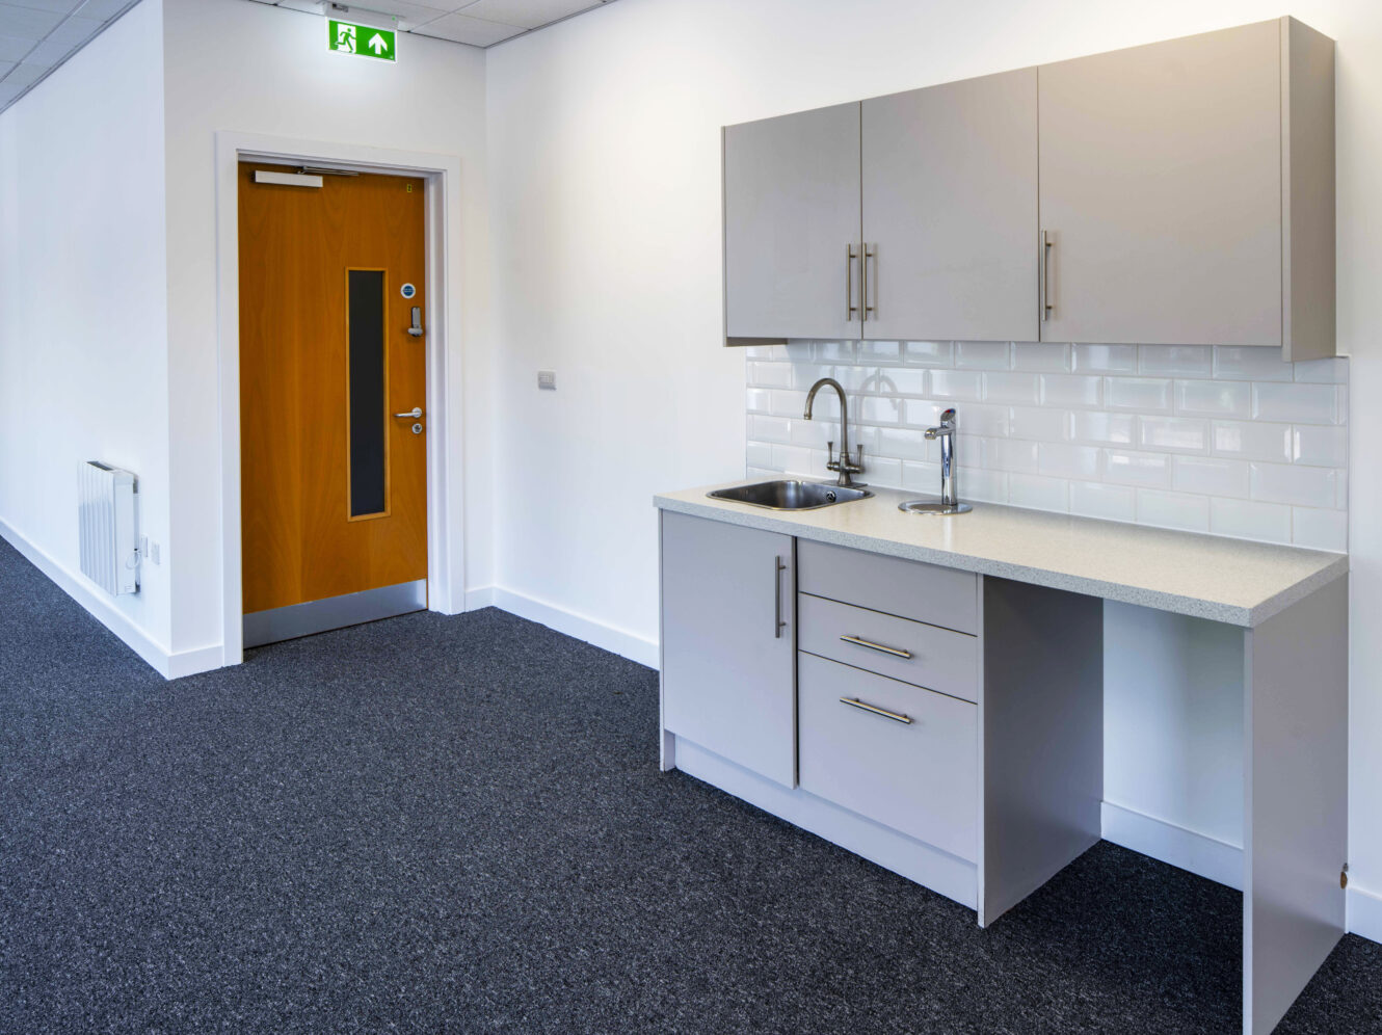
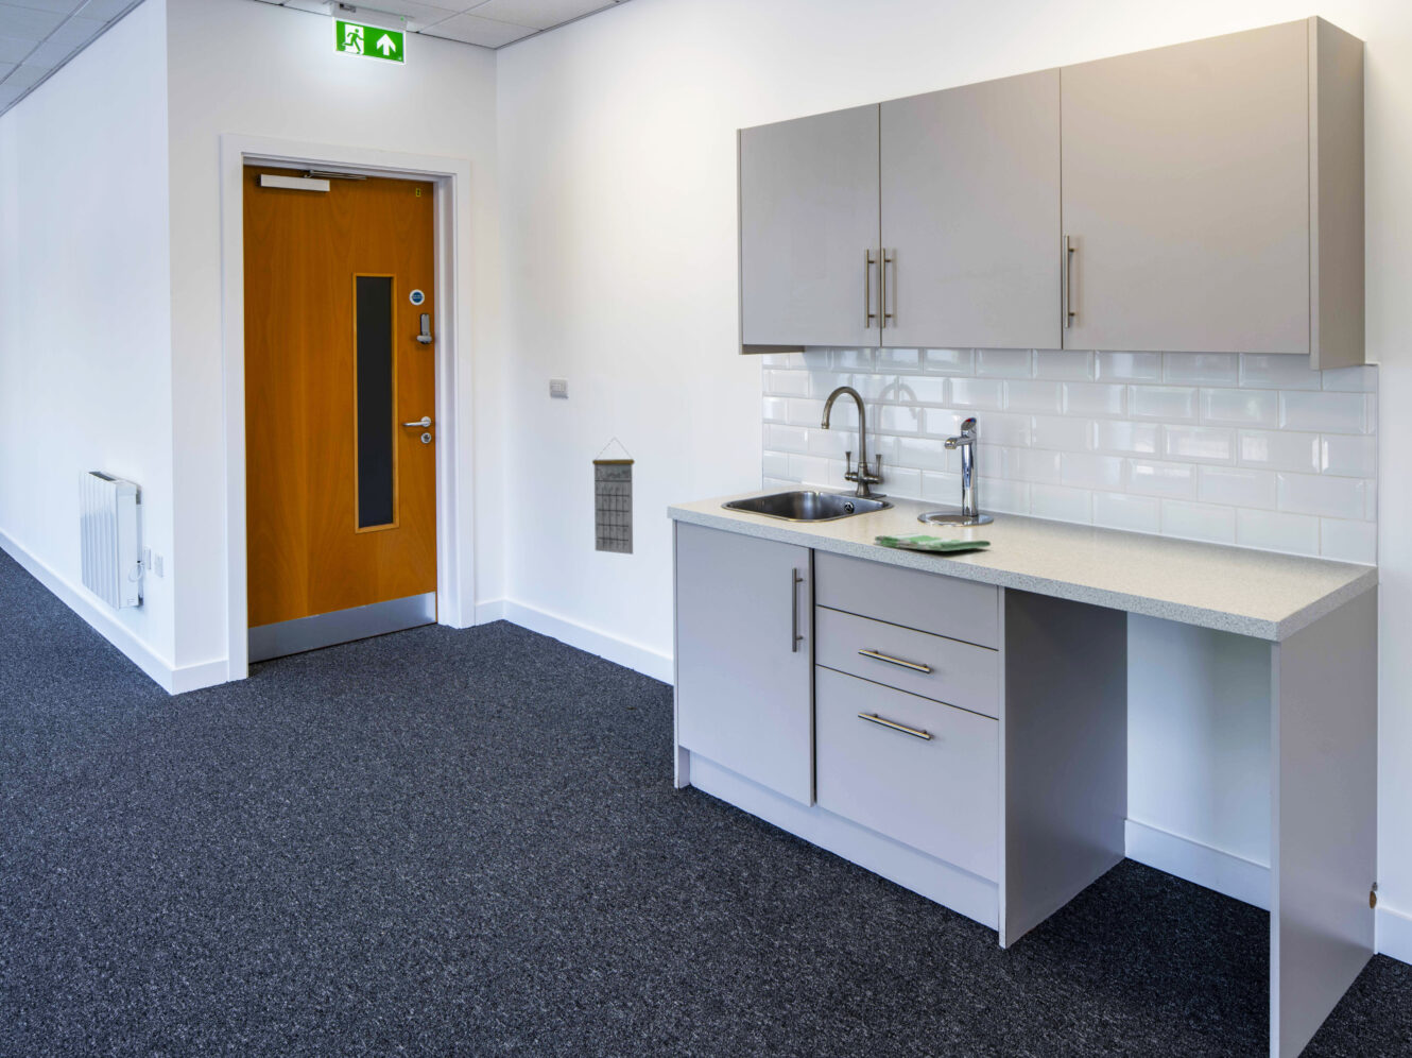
+ dish towel [873,532,992,552]
+ calendar [591,437,635,556]
